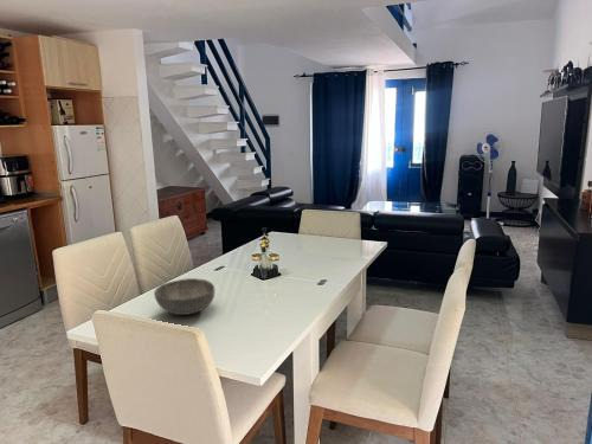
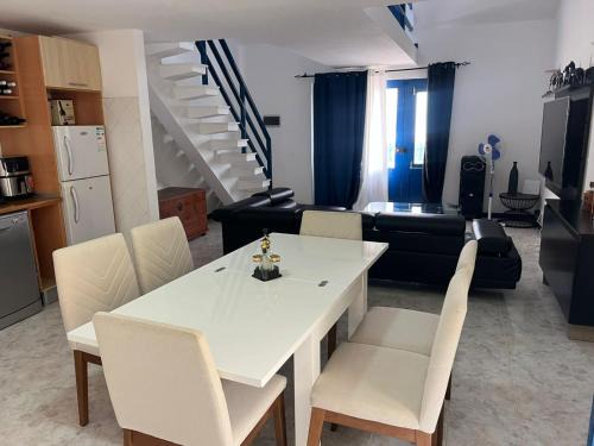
- bowl [153,277,217,316]
